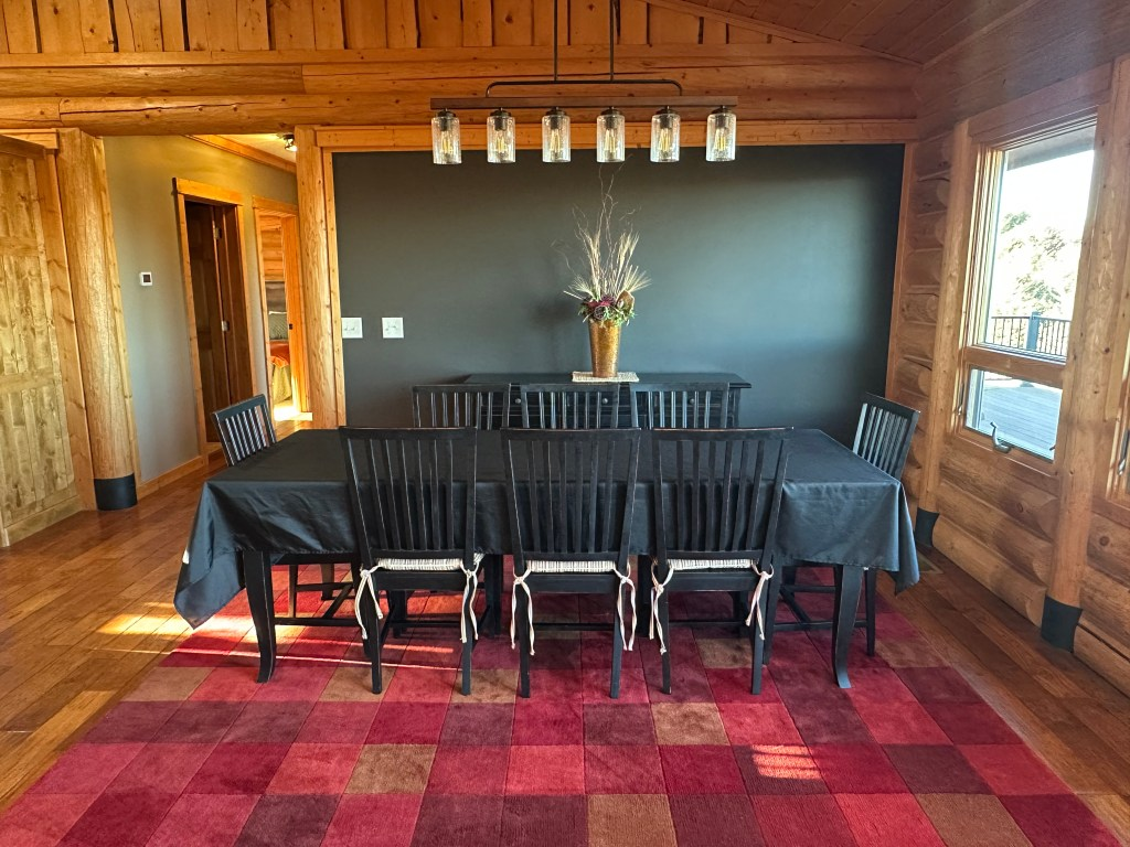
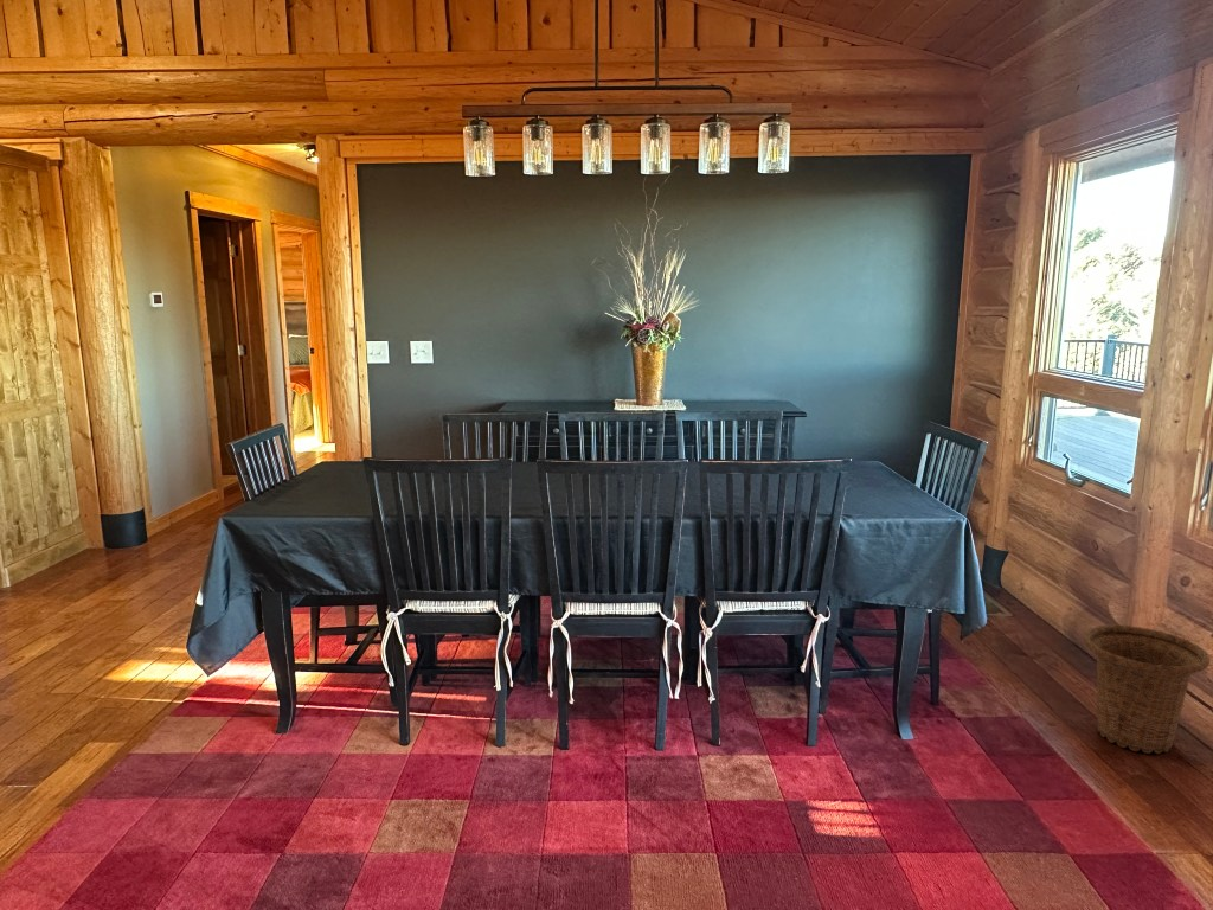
+ basket [1083,624,1211,755]
